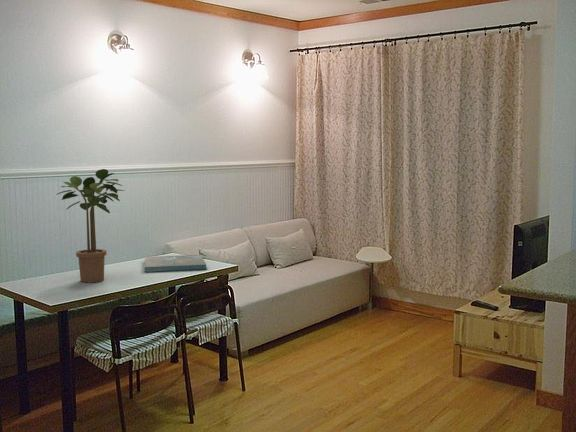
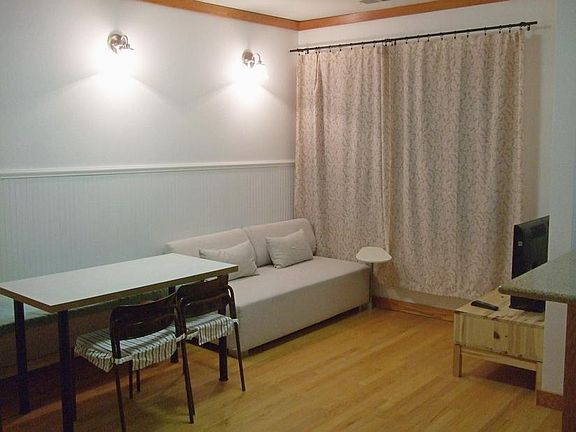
- potted plant [55,168,125,283]
- board game [144,254,207,273]
